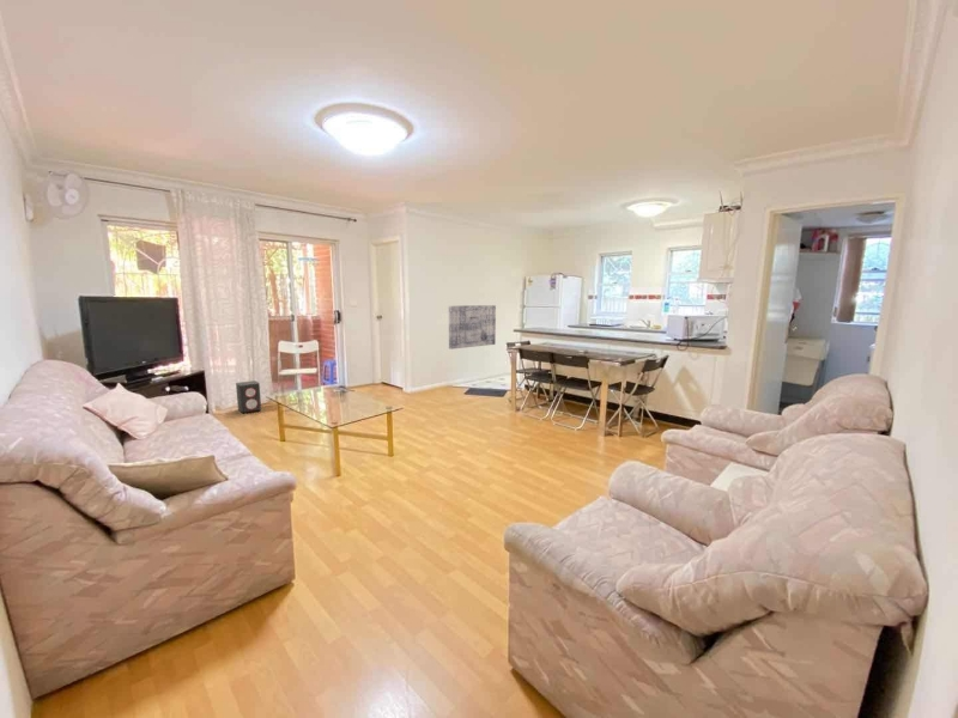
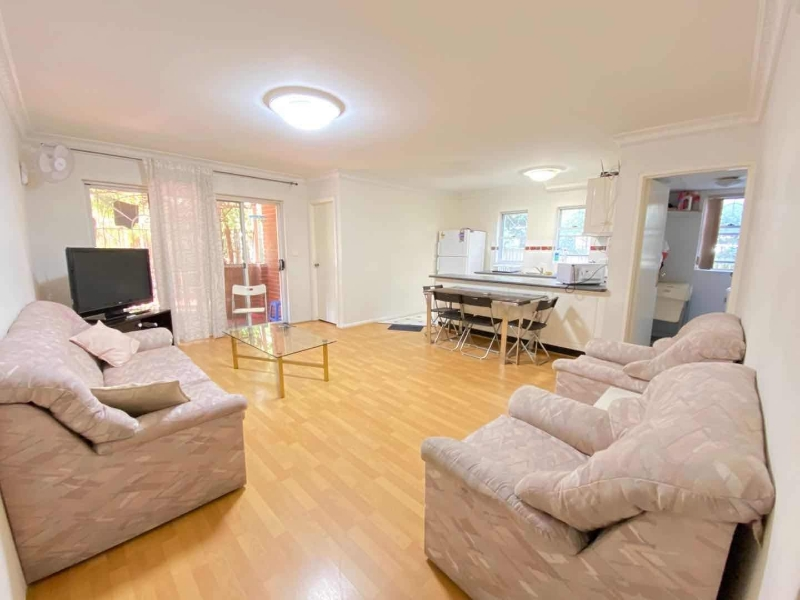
- wall art [448,304,497,351]
- speaker [235,379,262,414]
